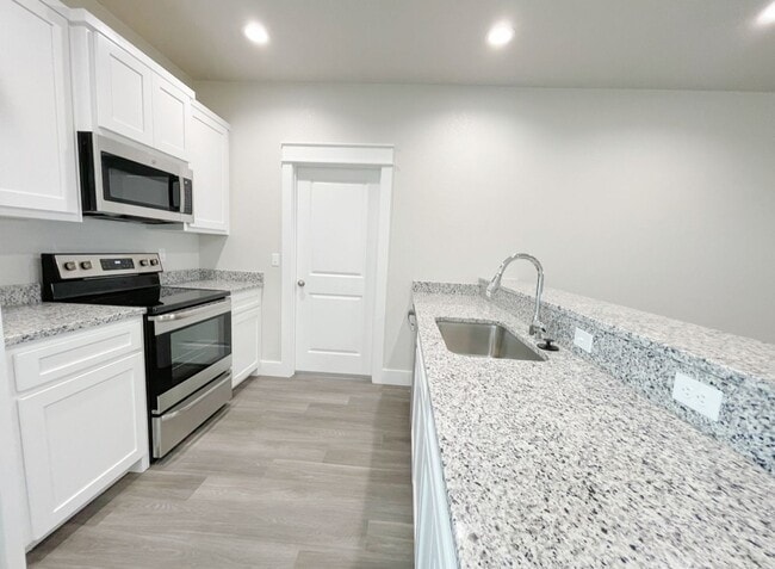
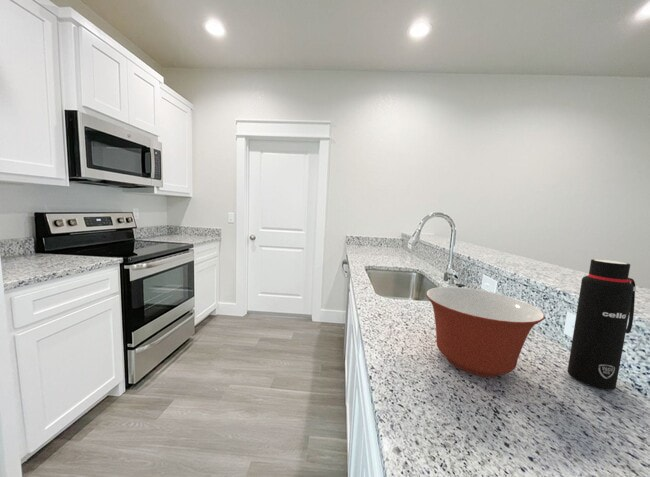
+ water bottle [567,258,637,391]
+ mixing bowl [425,286,546,378]
